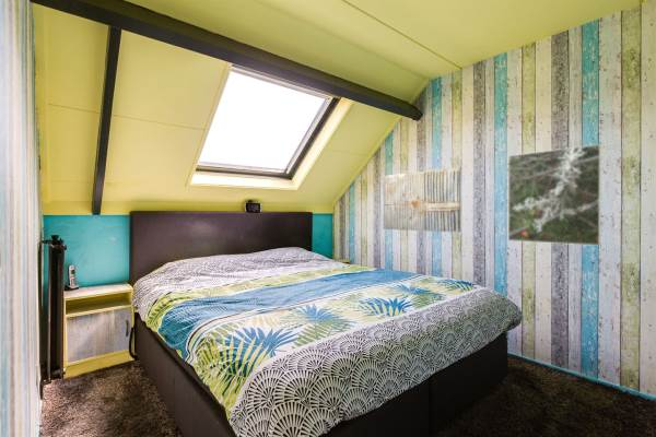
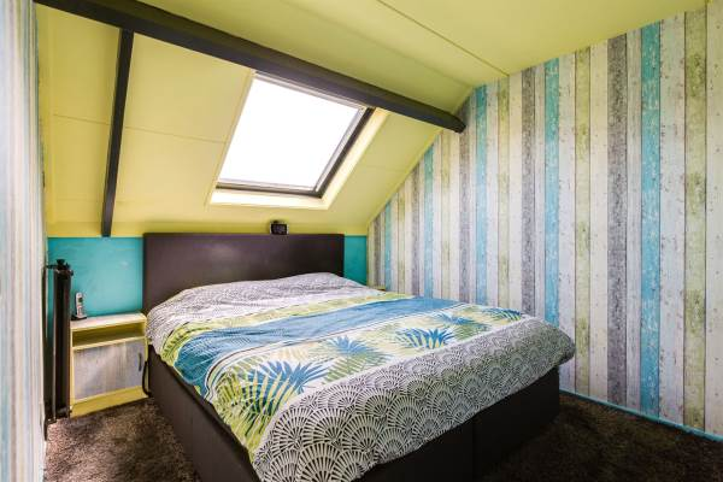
- wall art [383,166,461,234]
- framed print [507,143,602,247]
